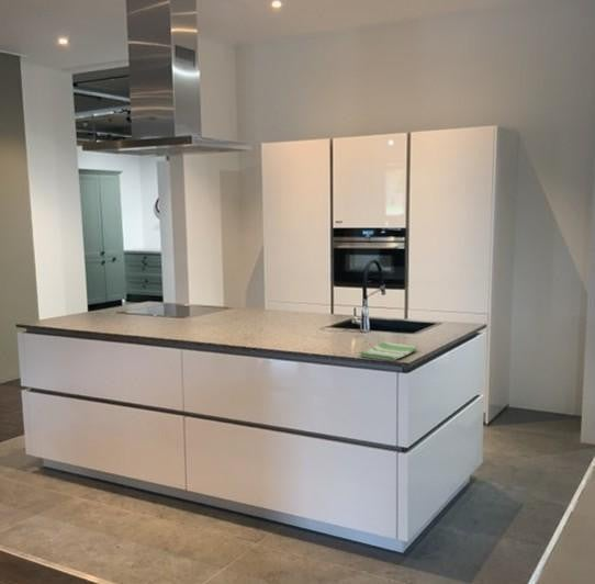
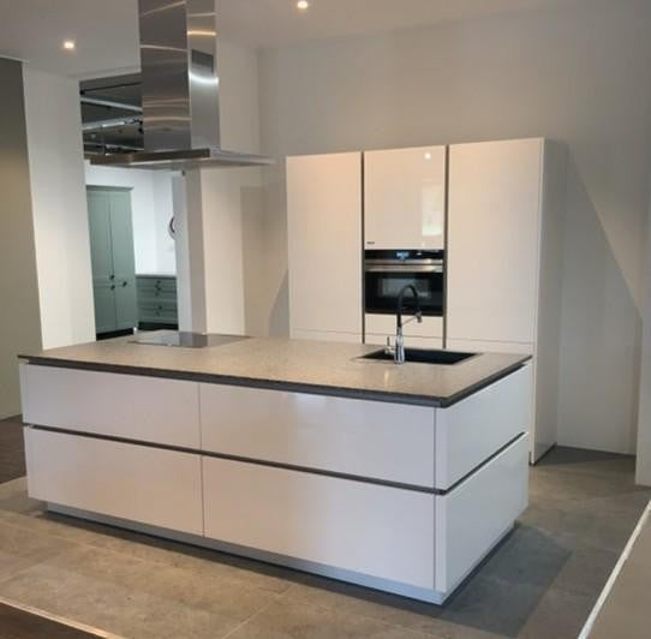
- dish towel [358,340,418,361]
